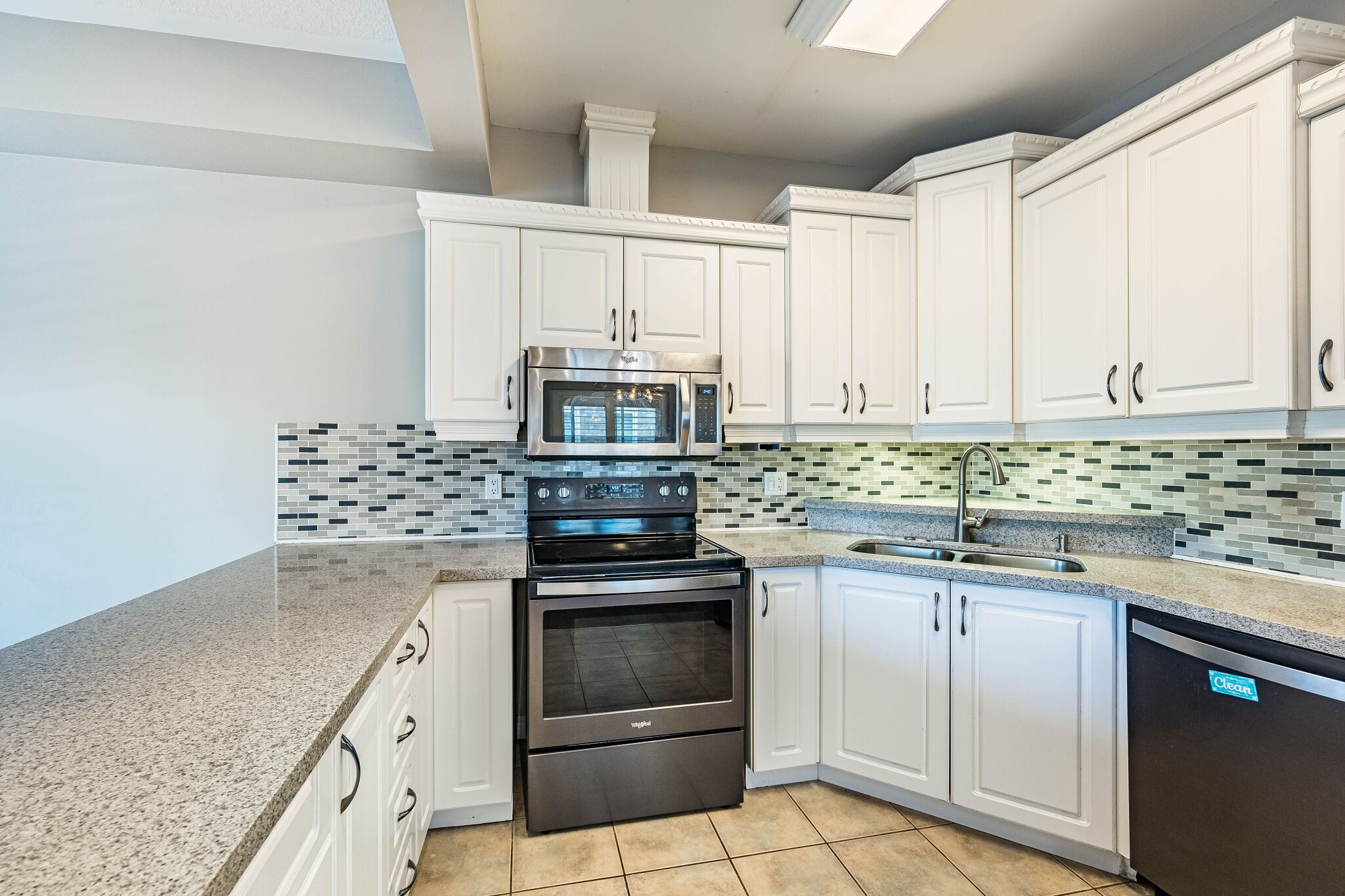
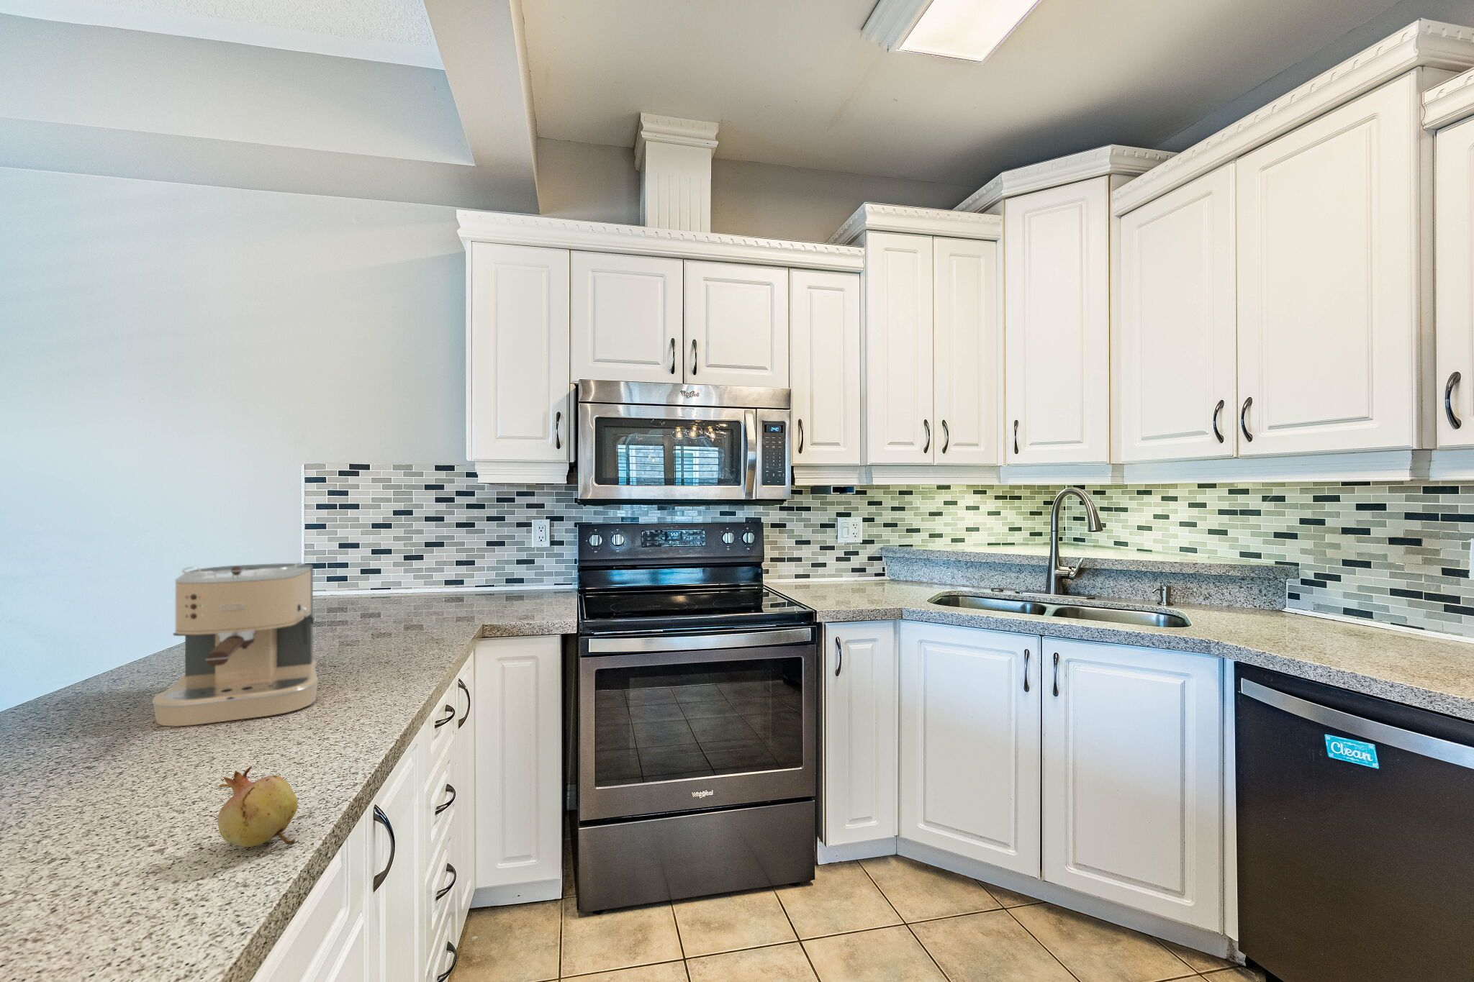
+ coffee maker [151,562,320,728]
+ fruit [217,765,299,847]
